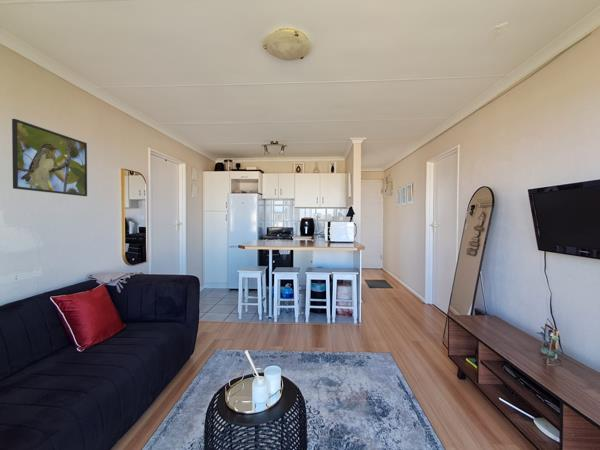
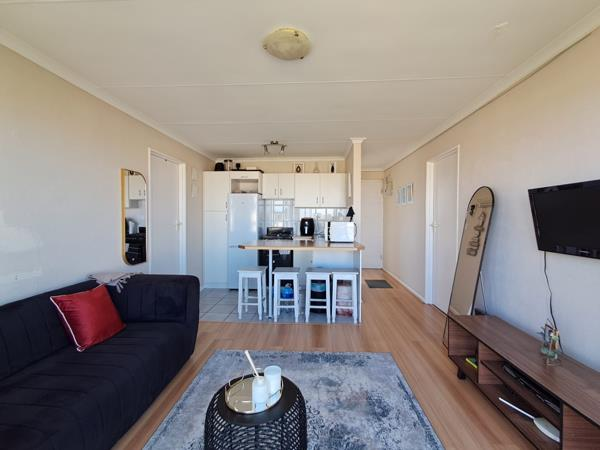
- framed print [11,118,88,197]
